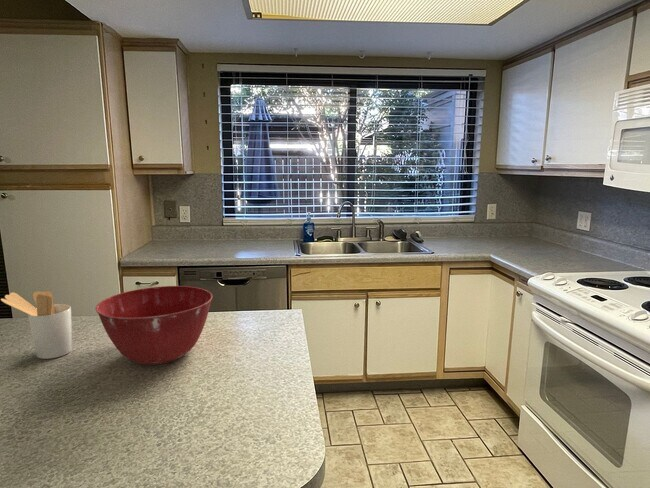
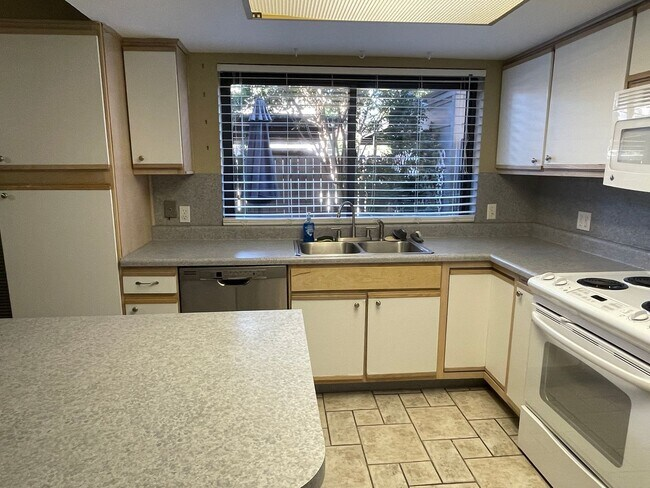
- utensil holder [0,290,73,360]
- mixing bowl [95,285,214,366]
